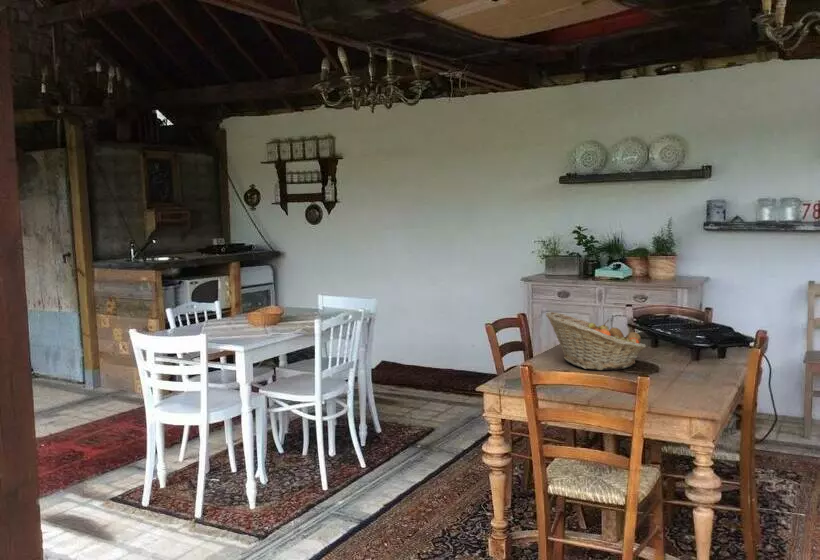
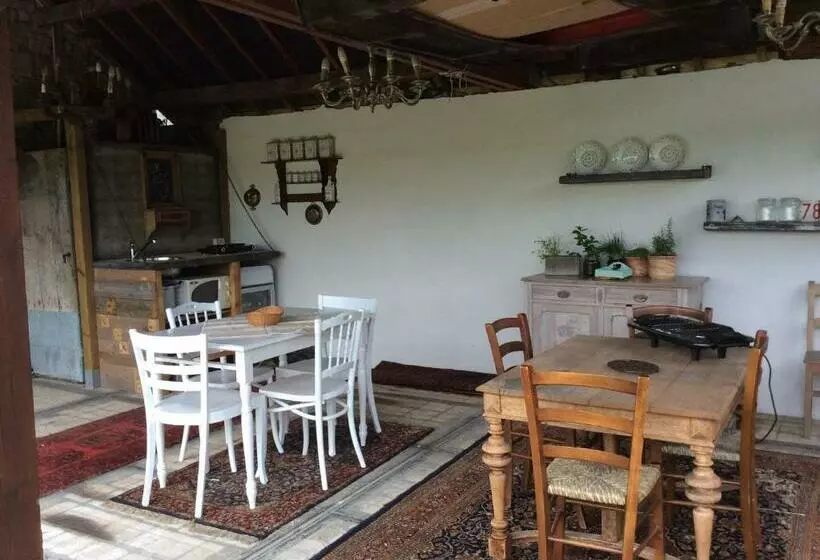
- fruit basket [545,311,647,371]
